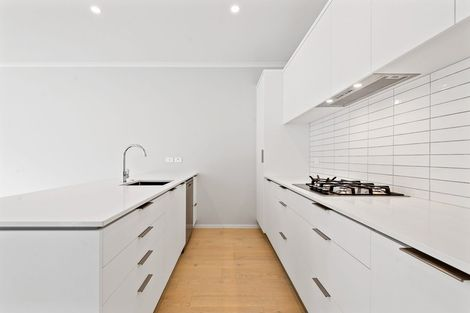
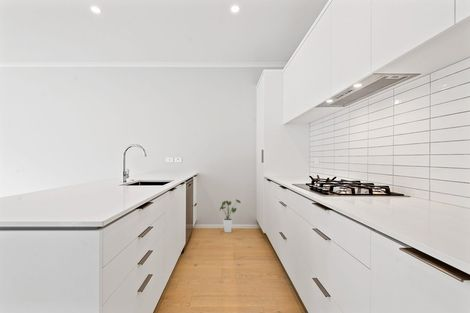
+ house plant [219,198,242,234]
